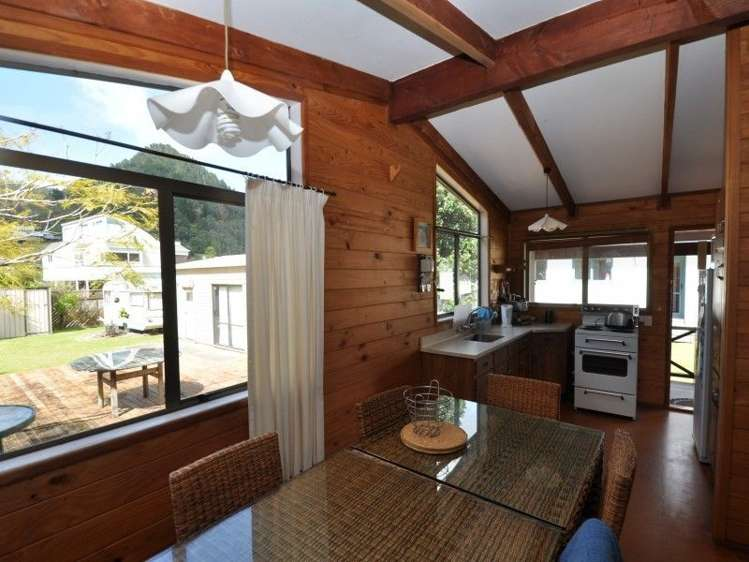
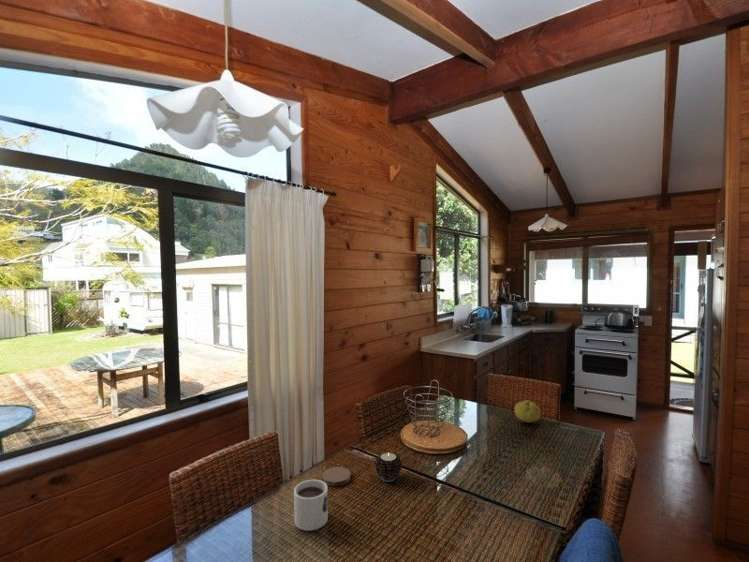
+ coaster [321,466,352,487]
+ candle [373,451,404,483]
+ mug [293,479,329,532]
+ fruit [513,399,542,424]
